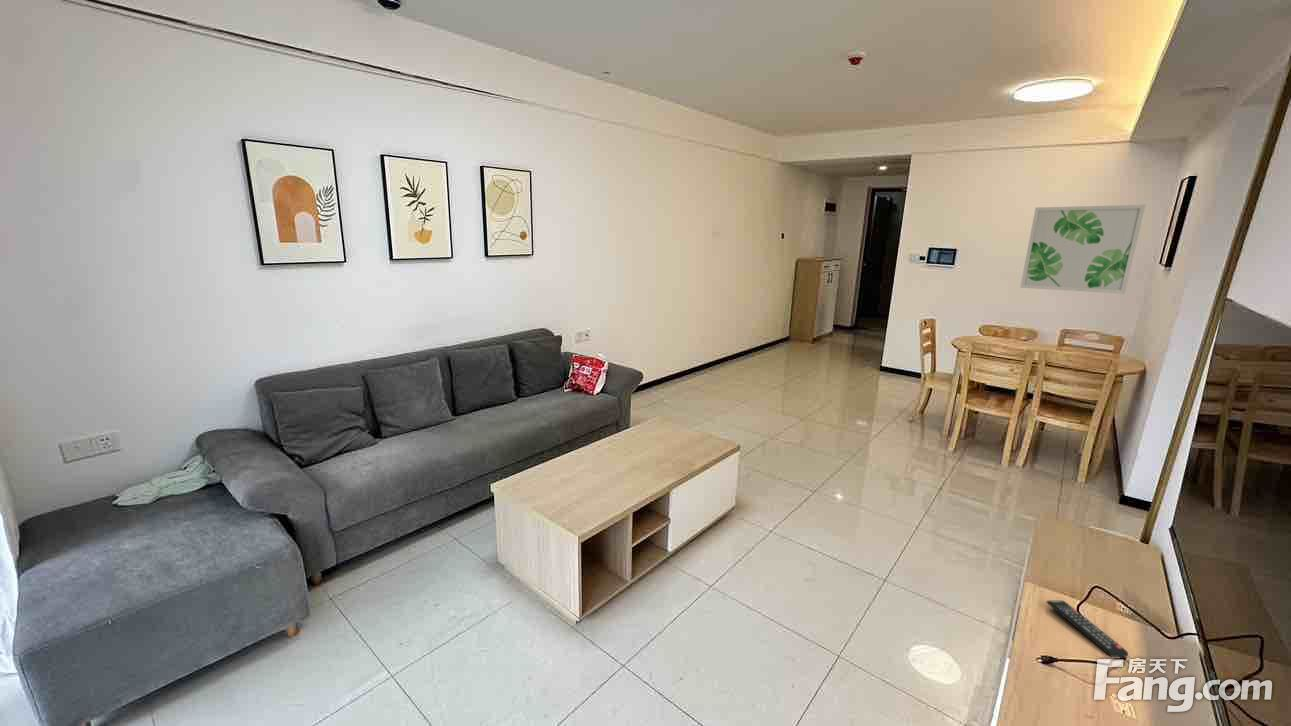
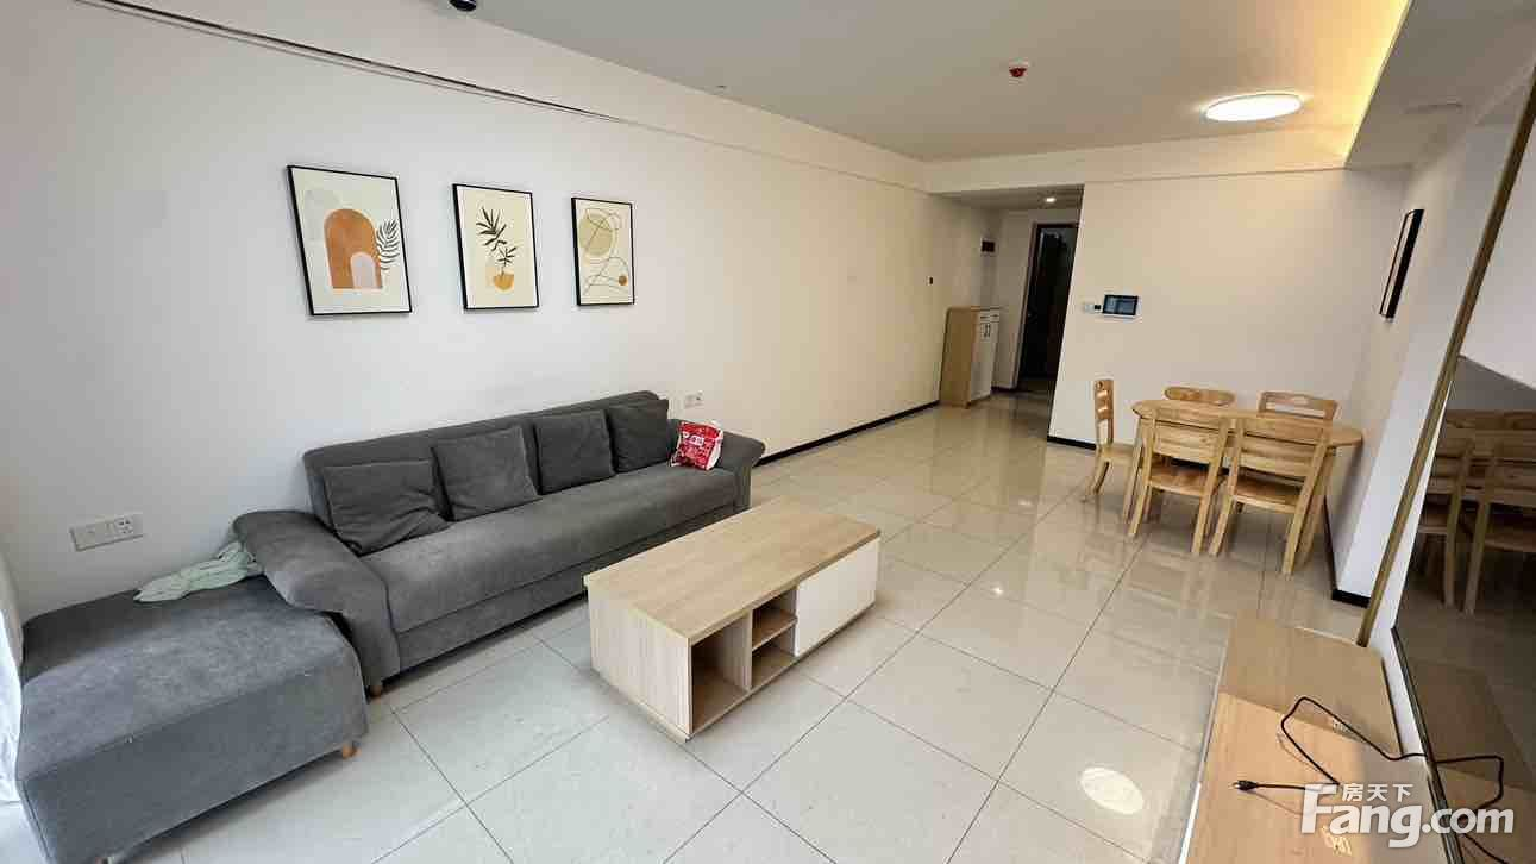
- wall art [1019,204,1146,295]
- remote control [1045,599,1129,658]
